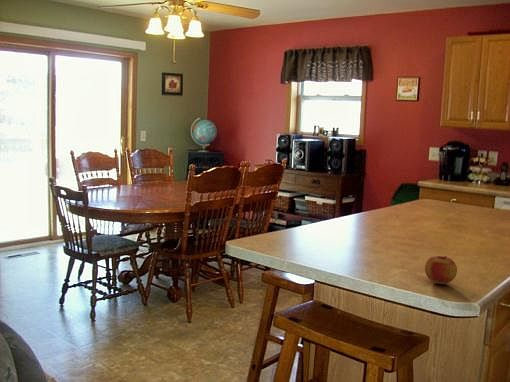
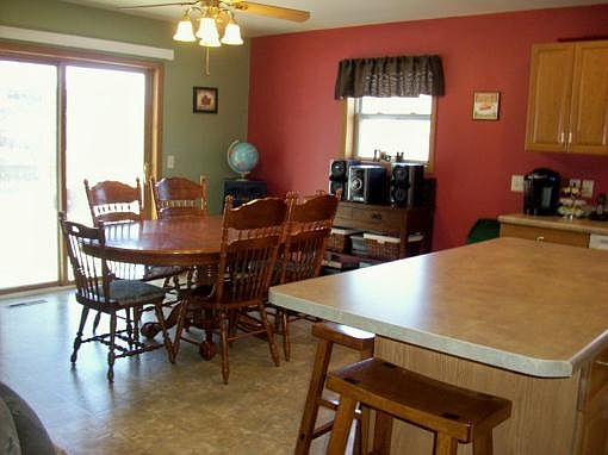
- apple [424,255,458,285]
